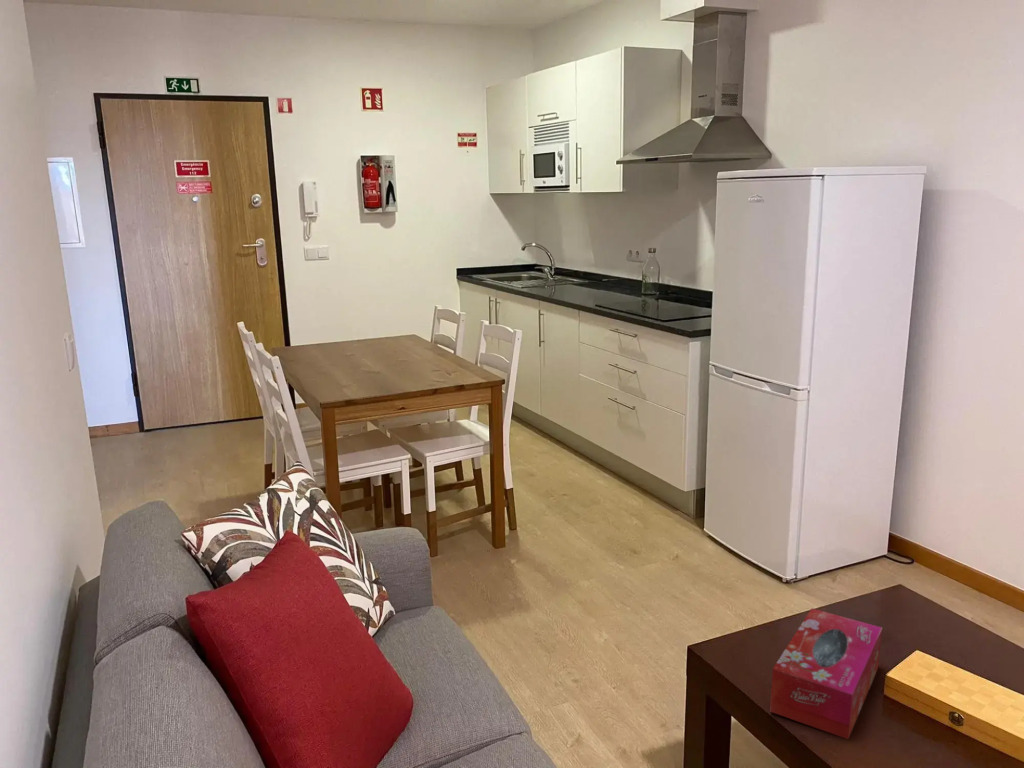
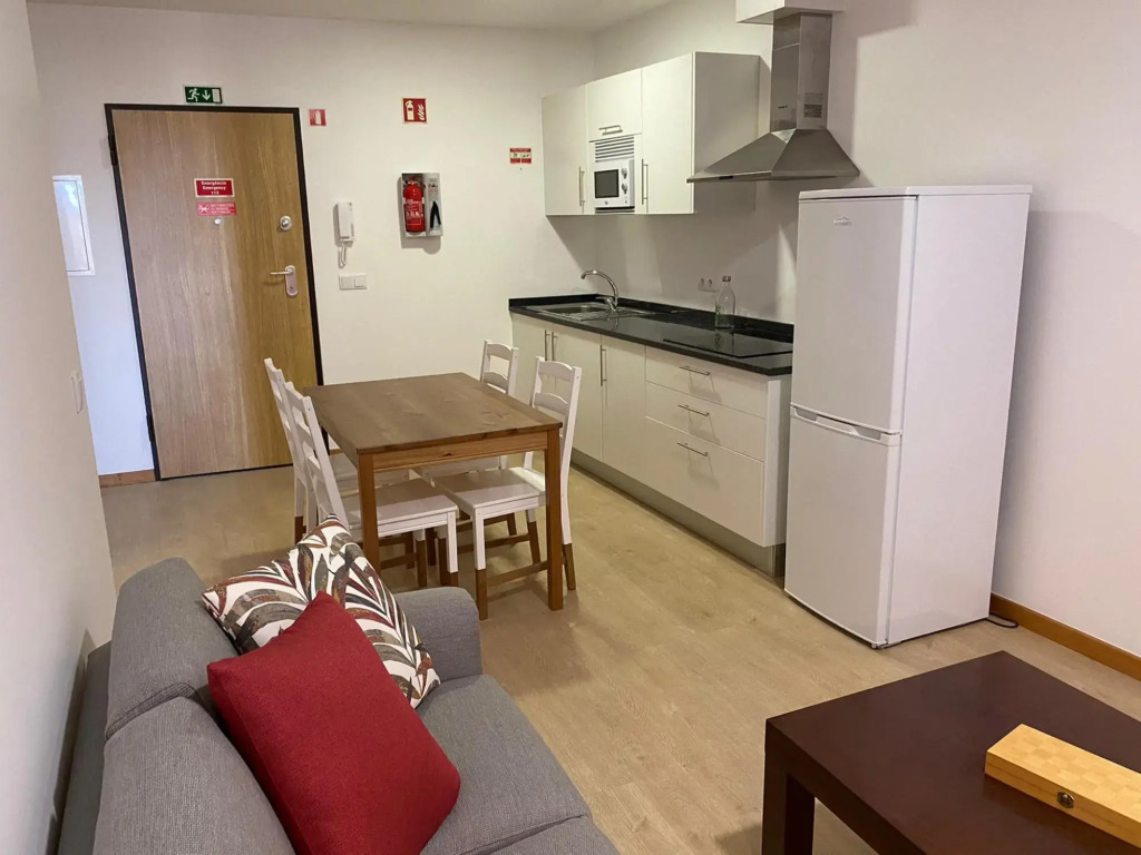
- tissue box [769,608,883,740]
